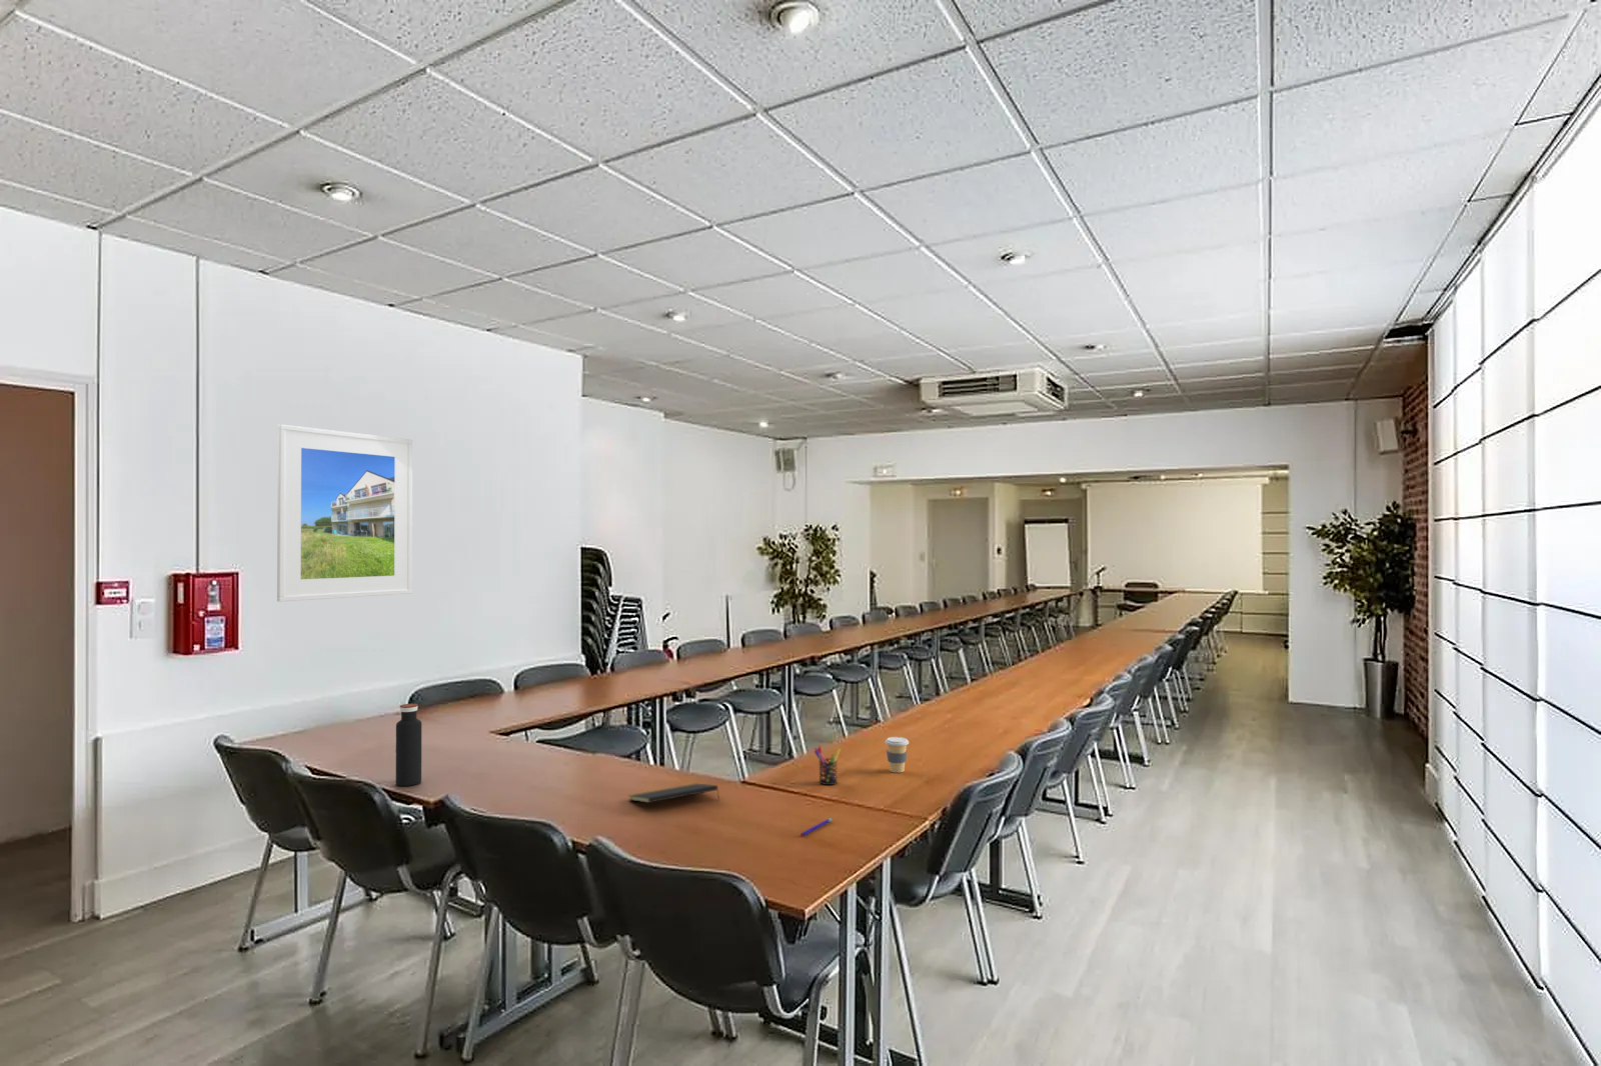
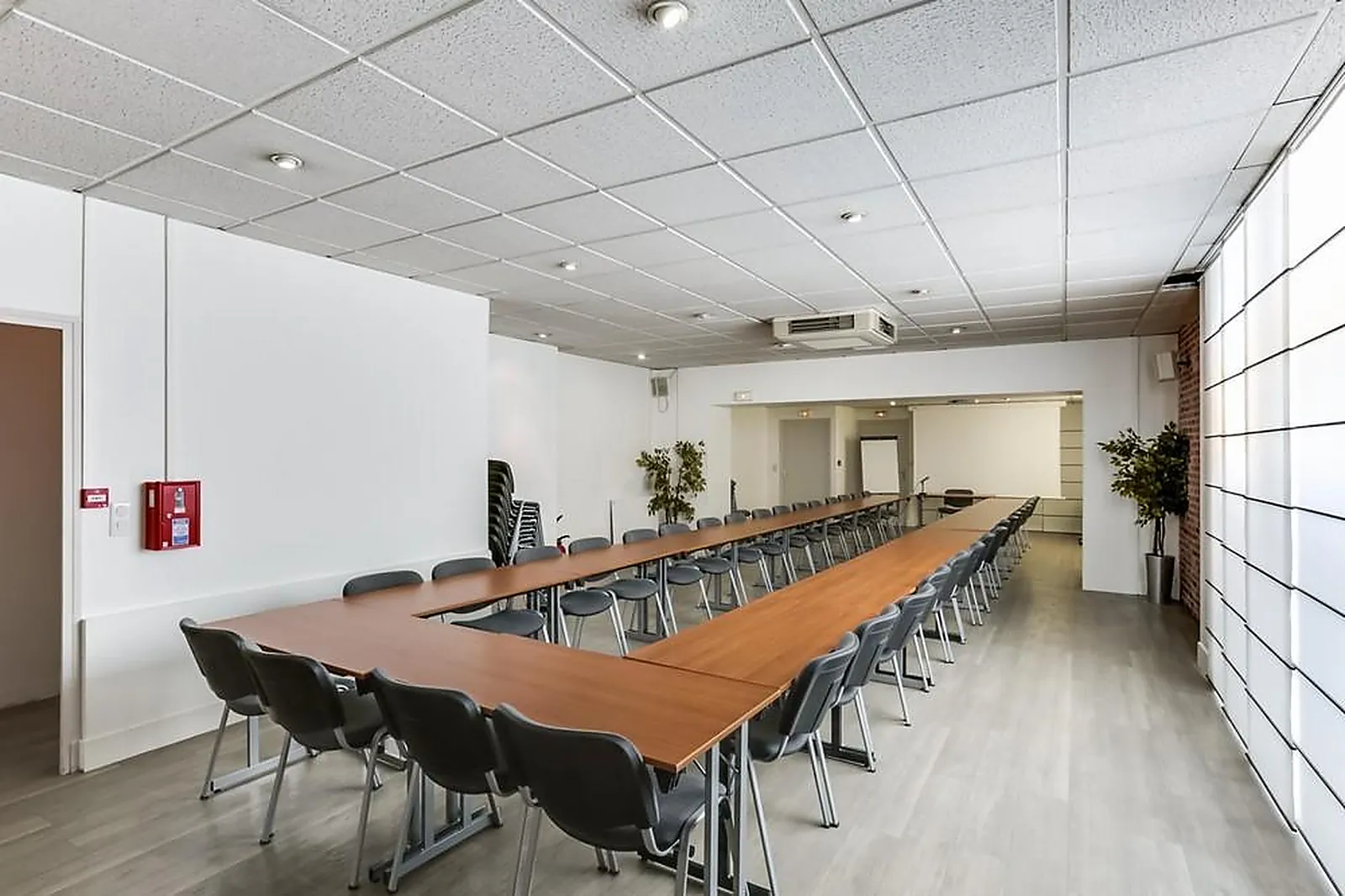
- coffee cup [884,736,909,775]
- pen holder [813,745,842,786]
- pen [800,817,833,838]
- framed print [276,424,413,603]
- water bottle [395,703,423,786]
- notepad [627,782,720,804]
